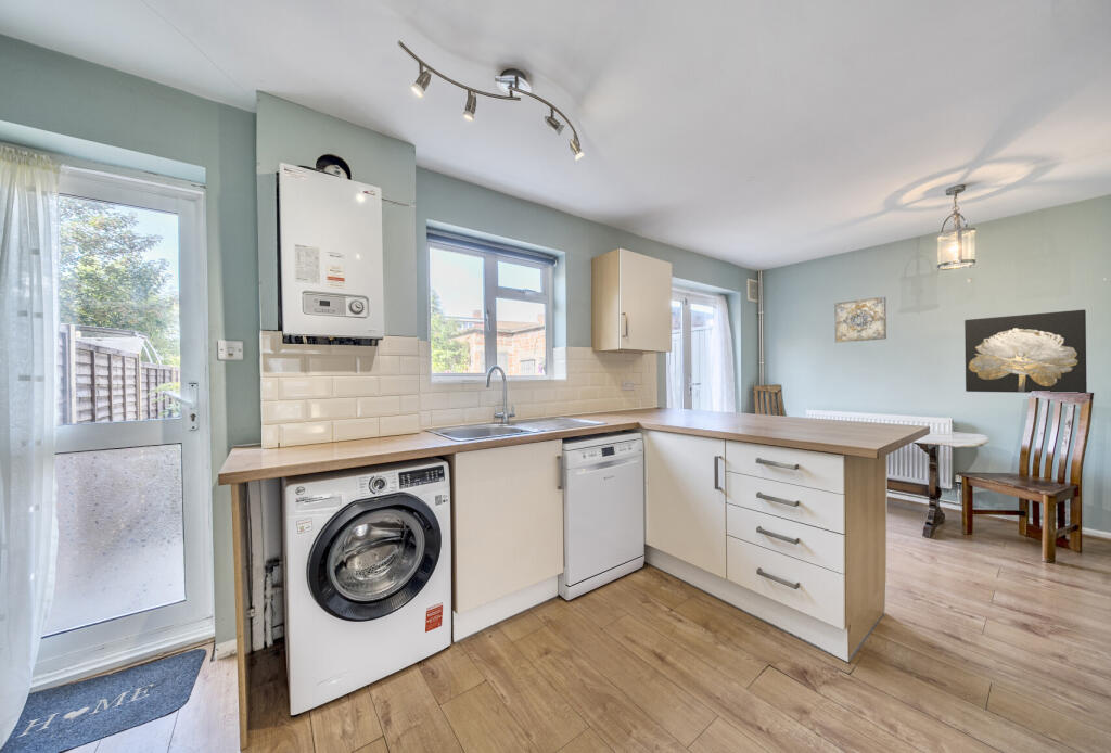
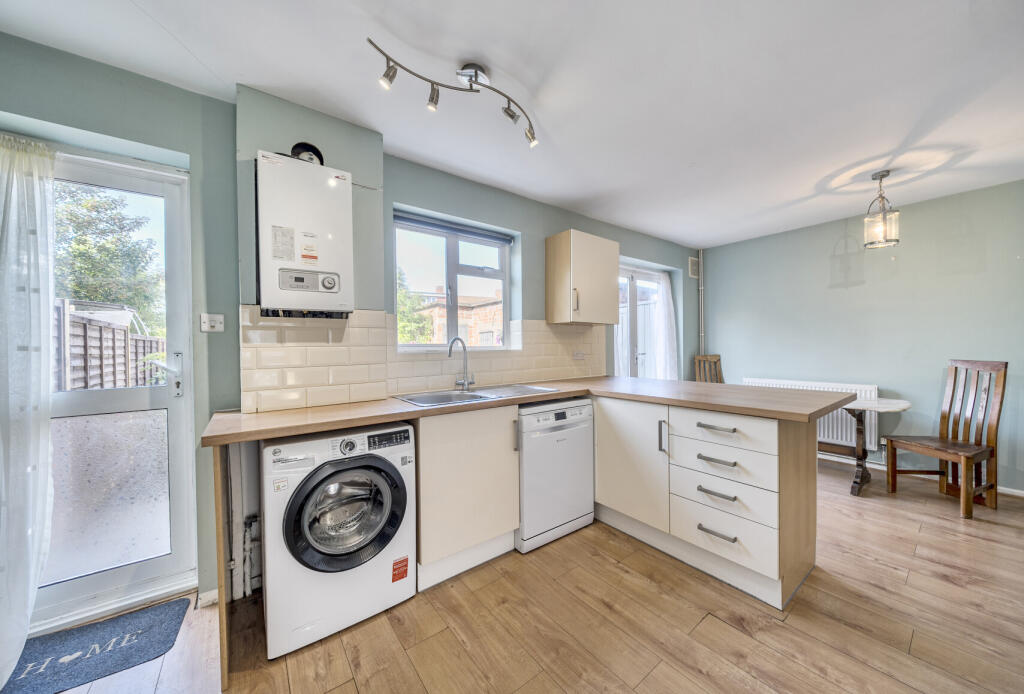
- wall art [834,295,887,343]
- wall art [963,308,1088,394]
